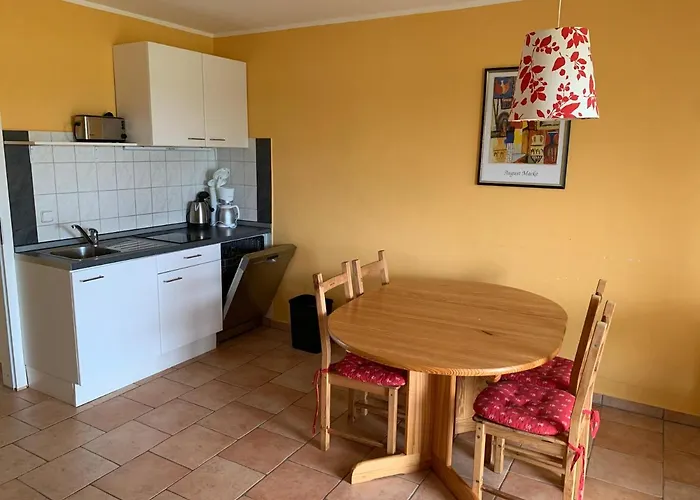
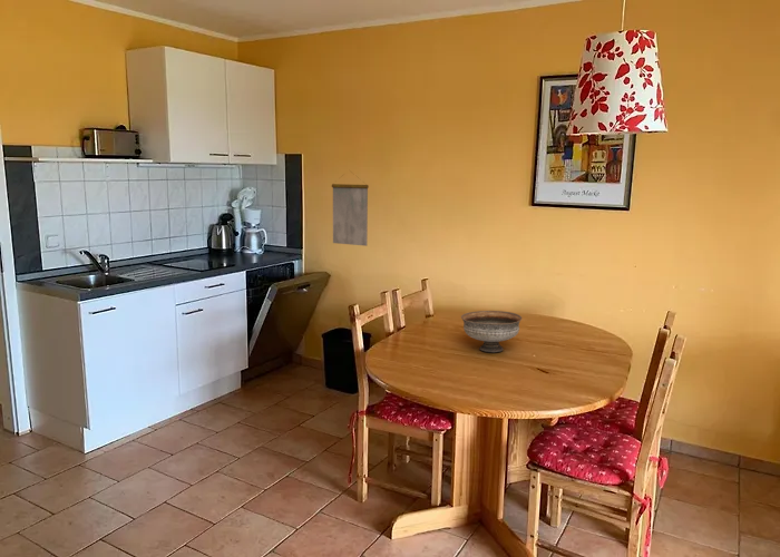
+ calendar [331,170,370,247]
+ bowl [460,310,523,353]
